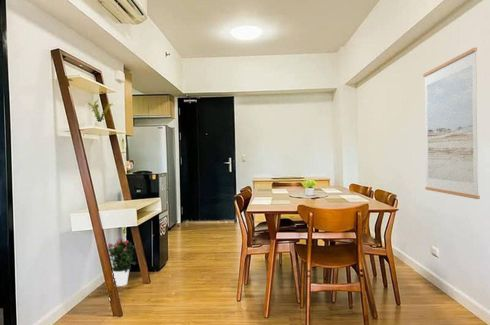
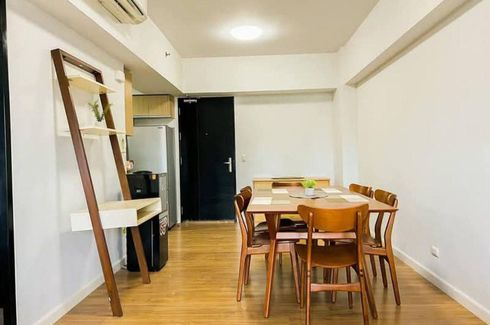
- potted flower [107,237,138,287]
- wall art [422,47,481,200]
